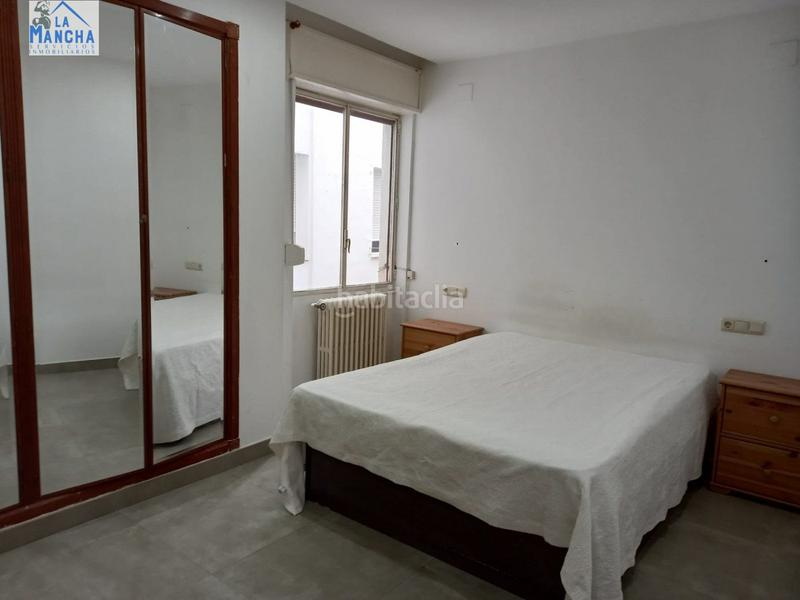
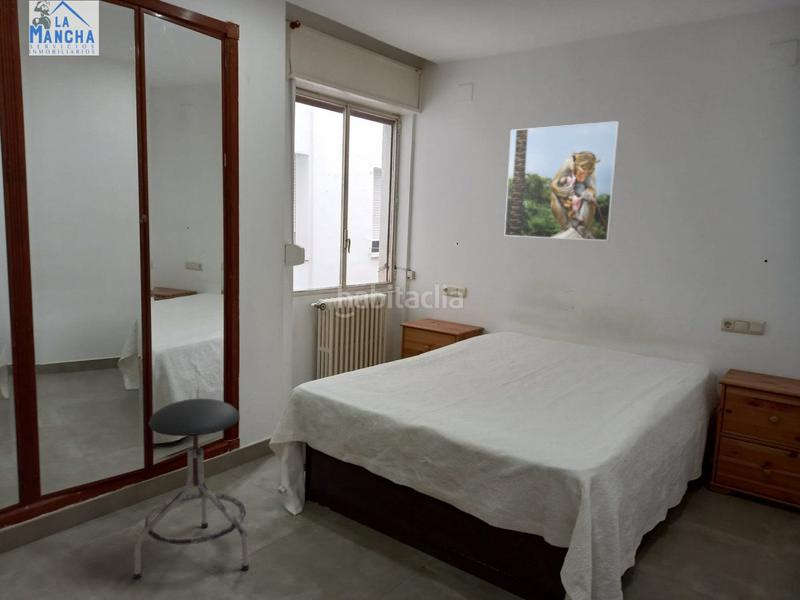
+ stool [133,398,250,580]
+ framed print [503,120,620,242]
